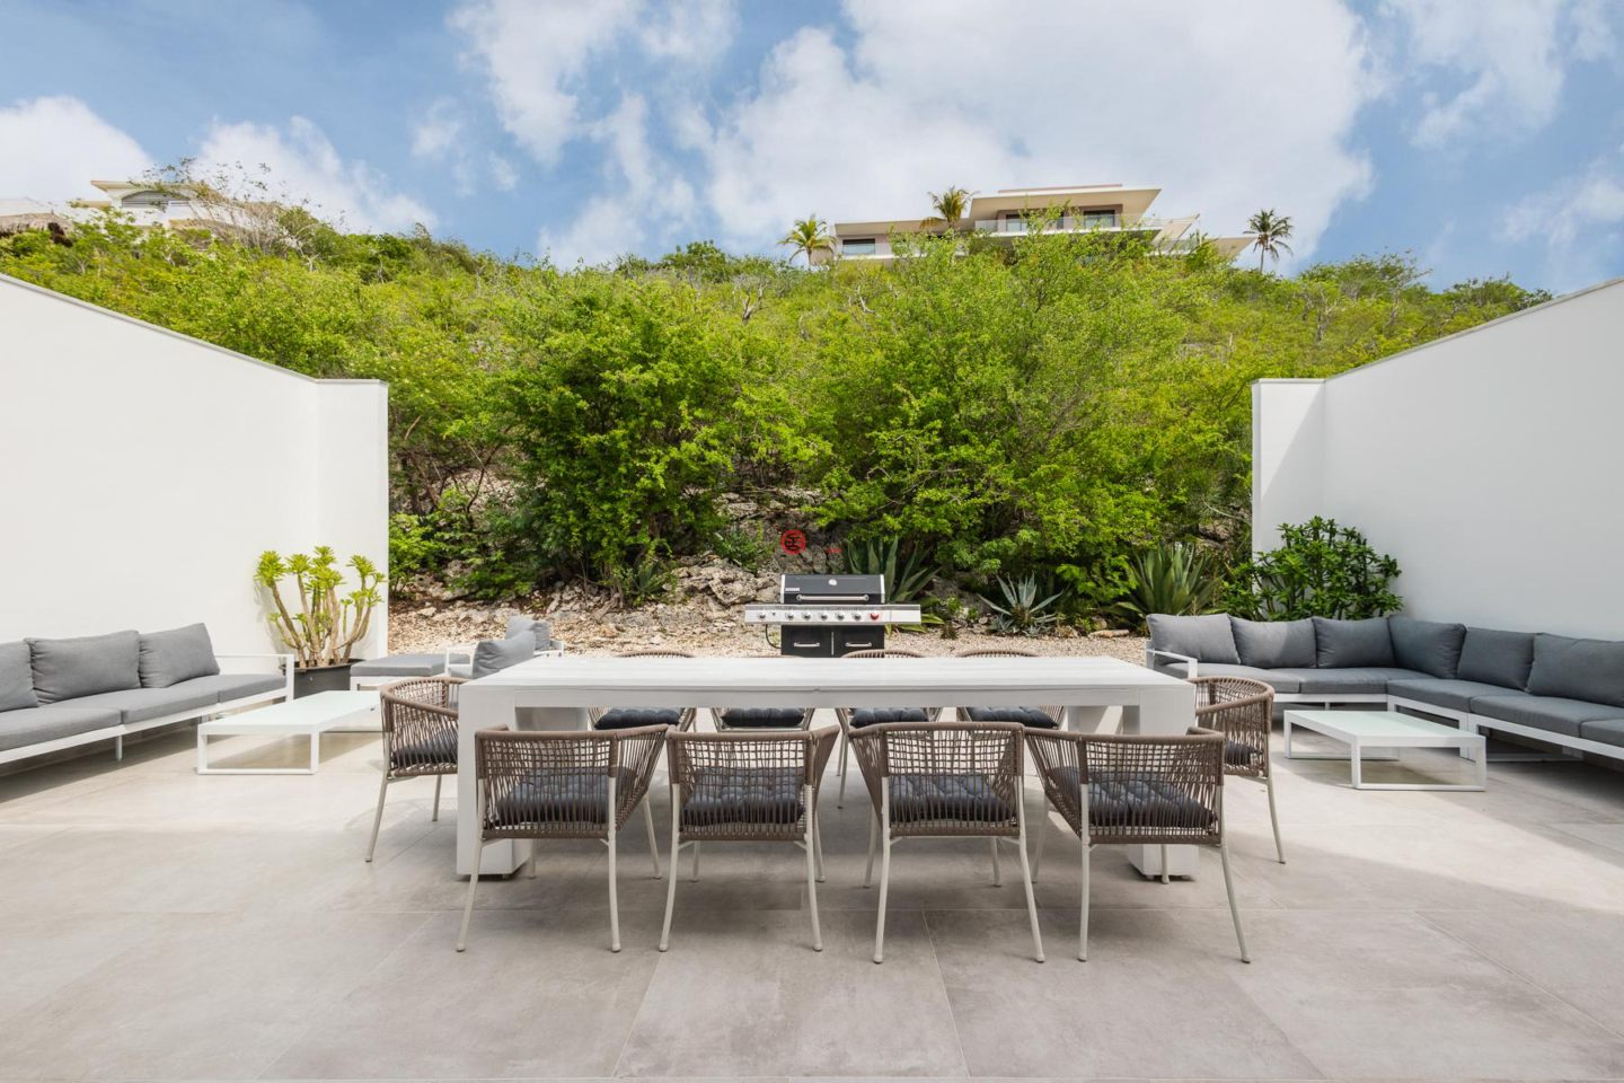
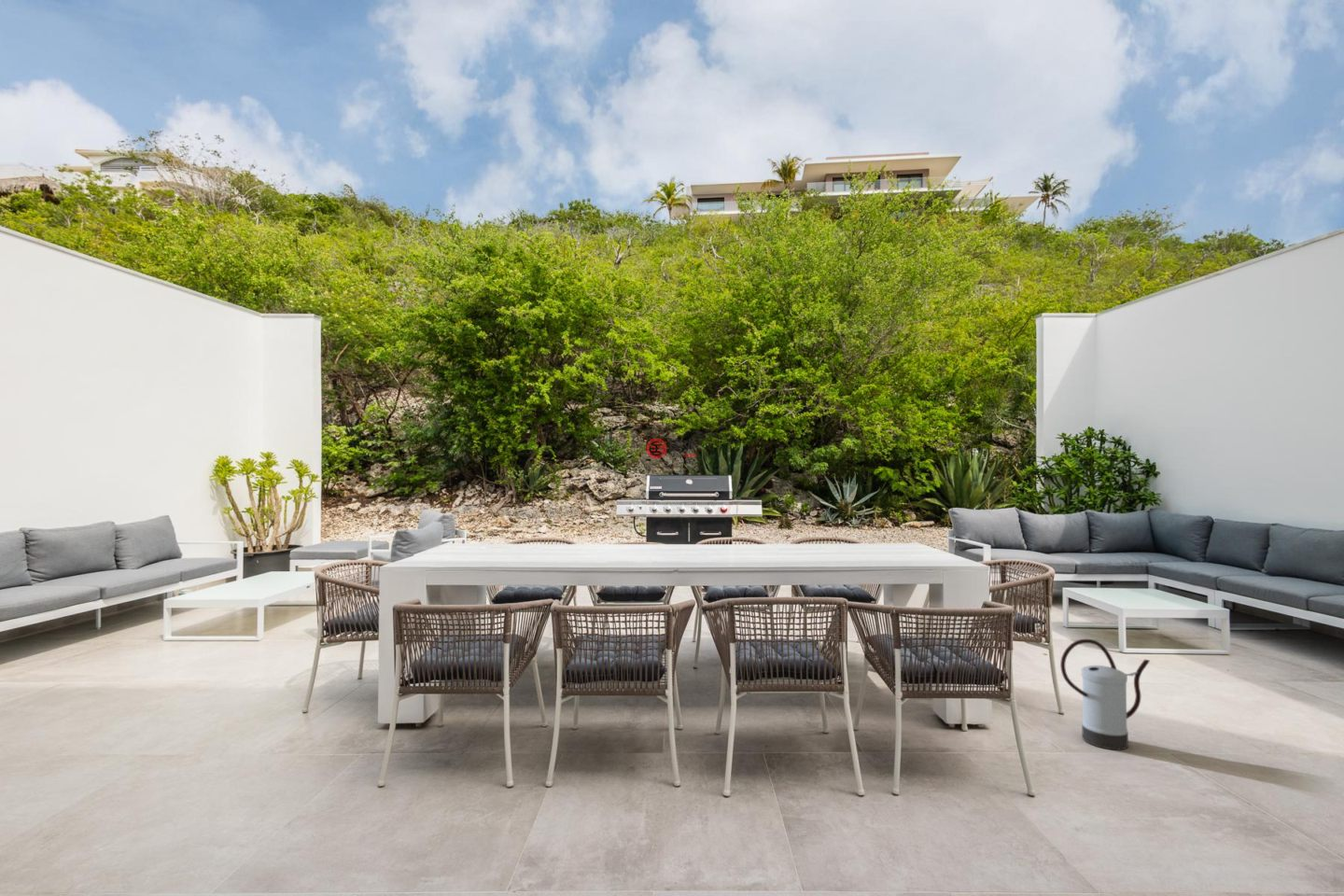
+ watering can [1059,638,1151,751]
